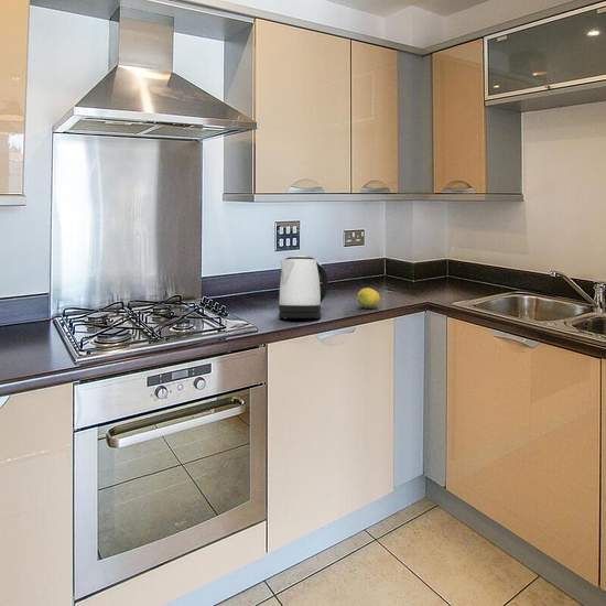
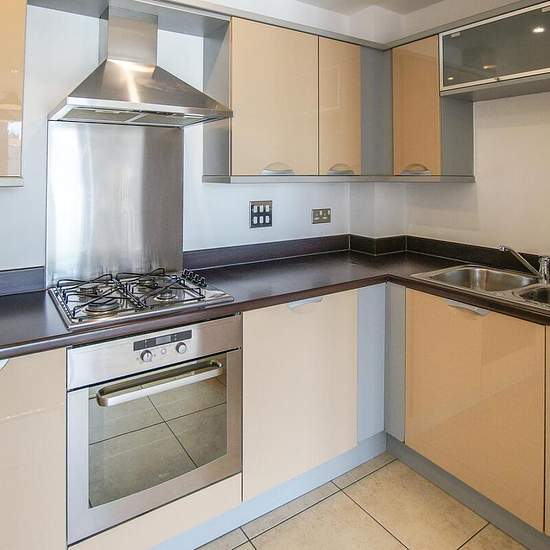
- fruit [356,286,381,310]
- kettle [278,255,329,320]
